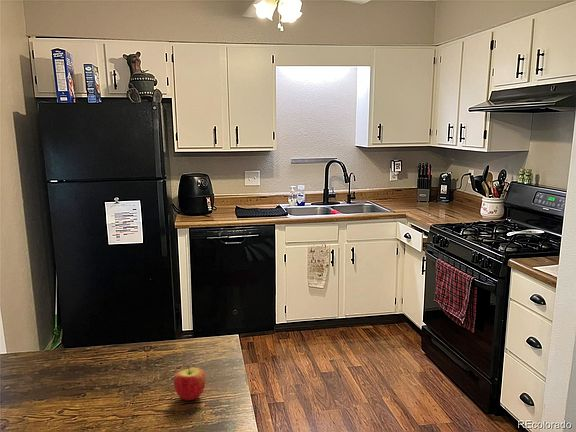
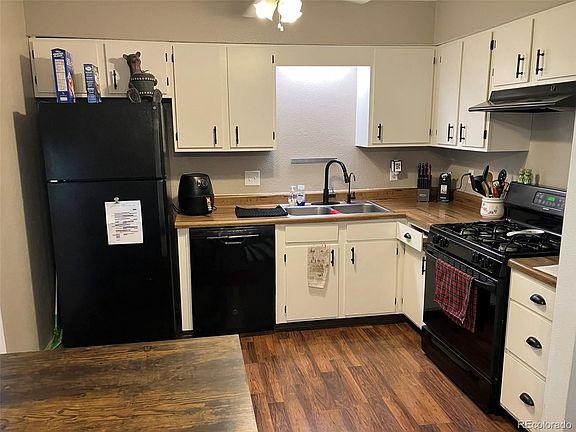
- apple [173,365,206,401]
